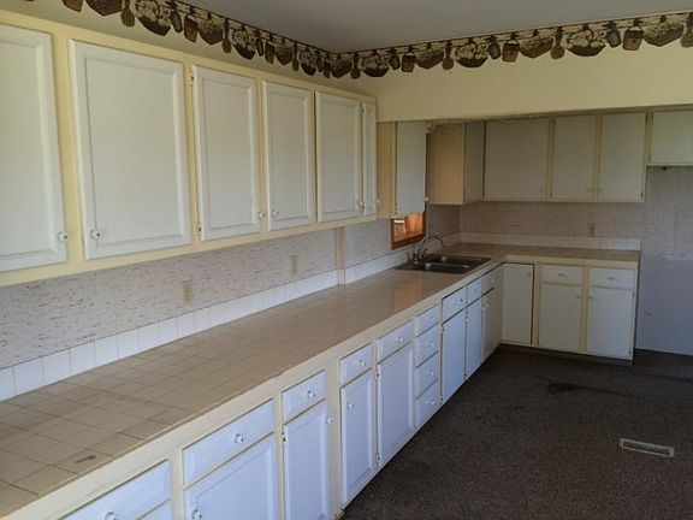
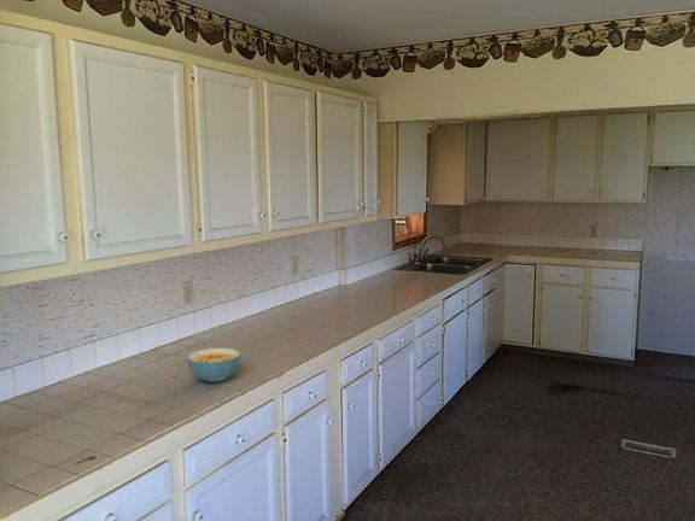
+ cereal bowl [186,347,243,384]
